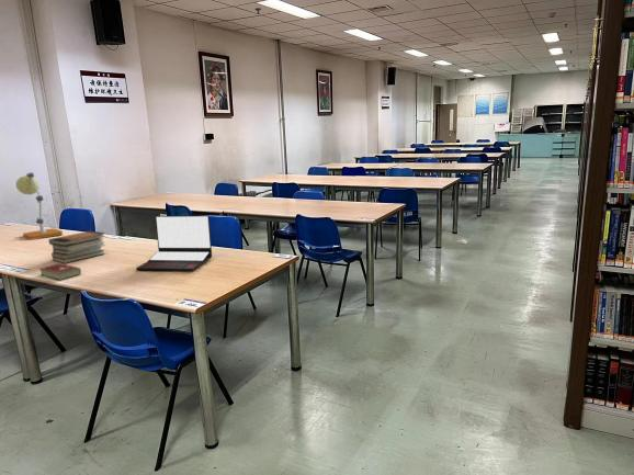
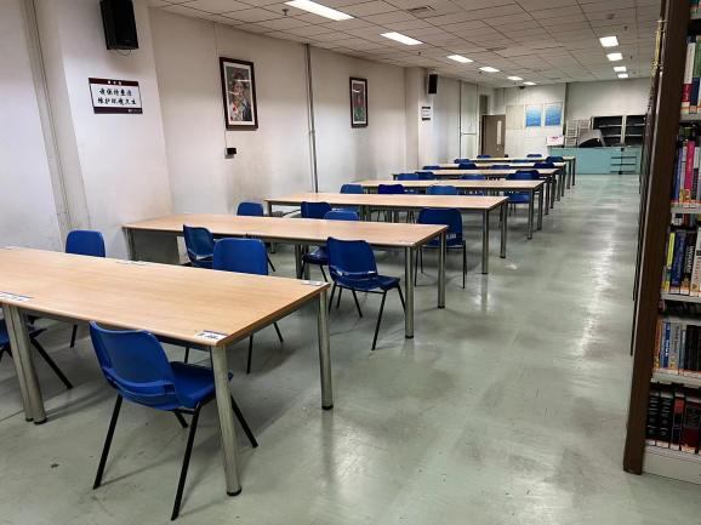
- laptop [135,214,213,272]
- desk lamp [15,171,64,241]
- hardcover book [38,262,82,282]
- book stack [47,230,106,264]
